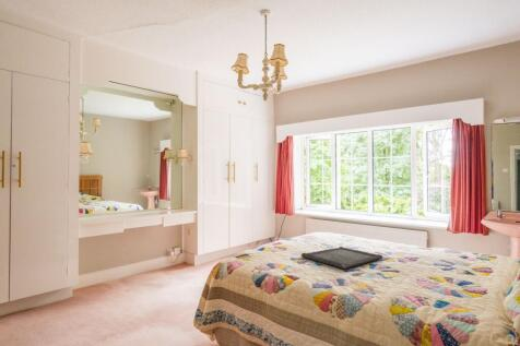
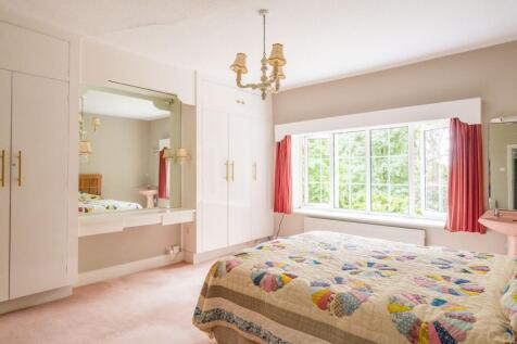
- serving tray [300,246,383,270]
